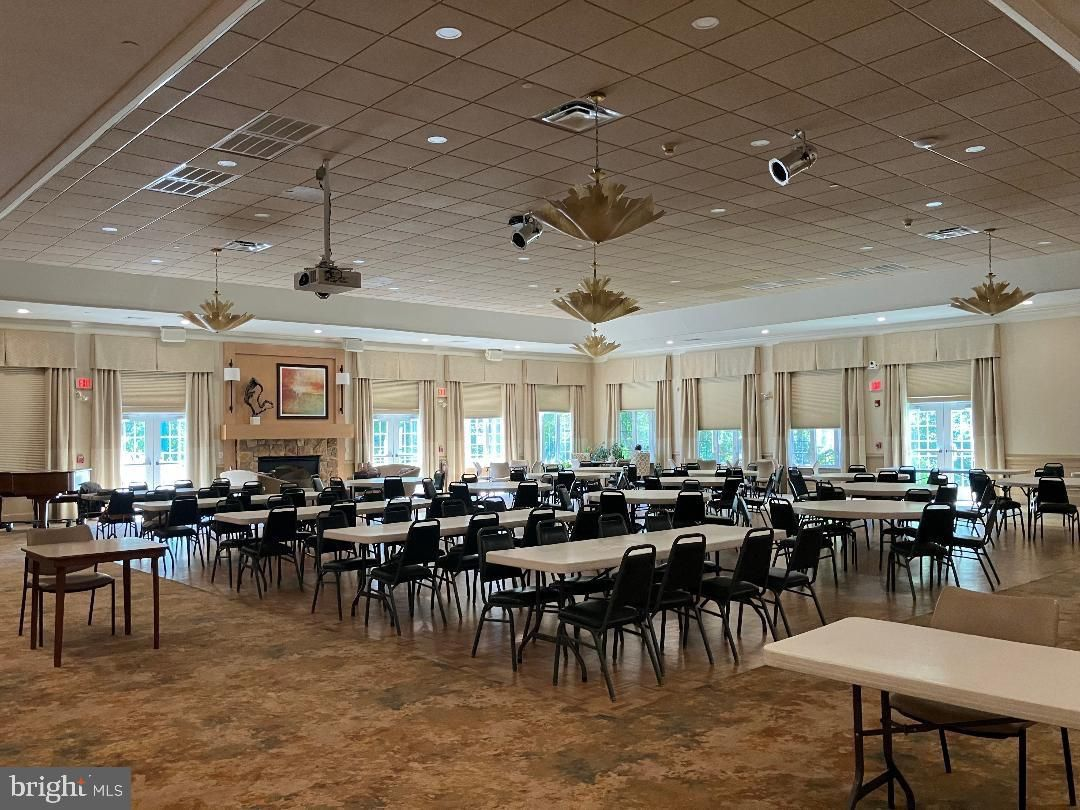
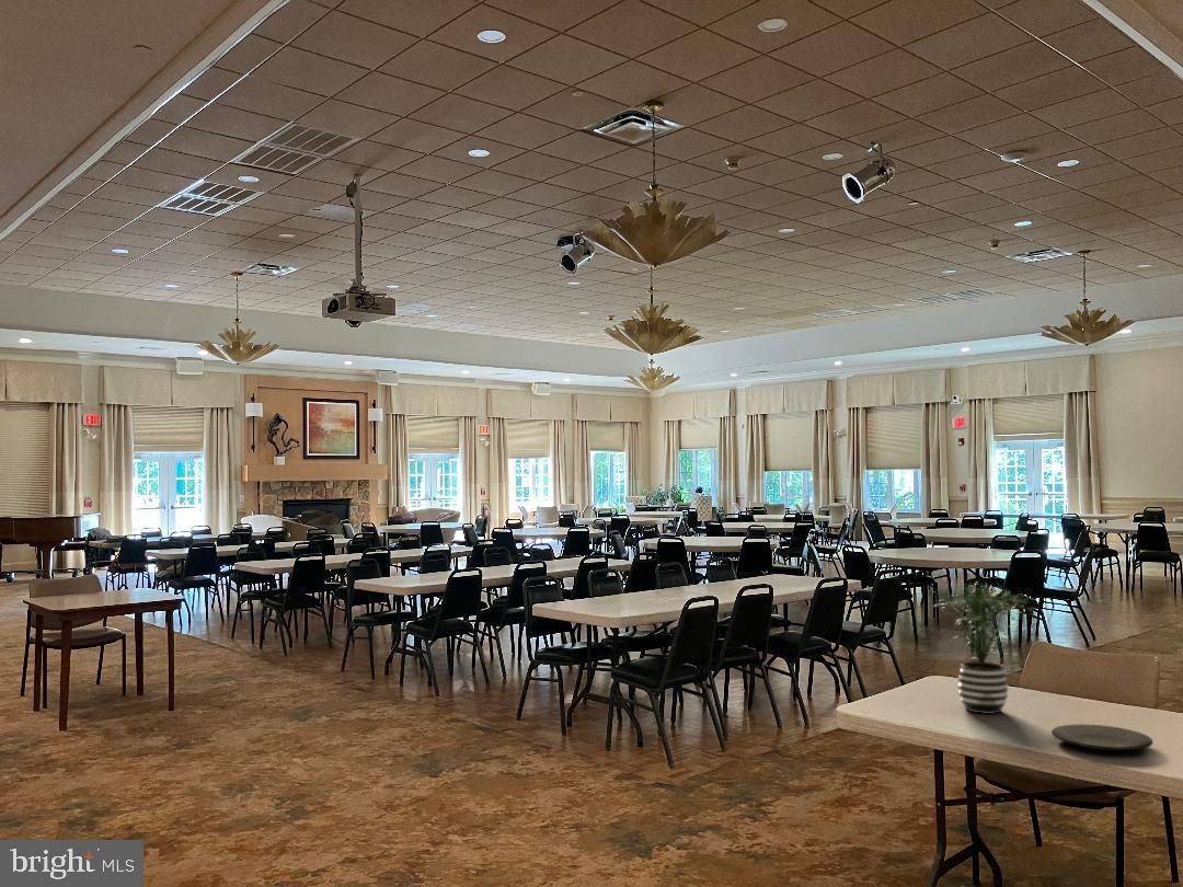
+ plate [1050,723,1155,751]
+ potted plant [932,580,1033,715]
